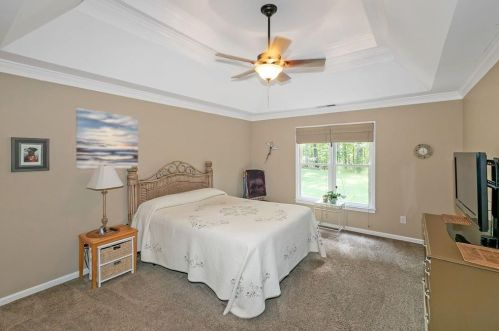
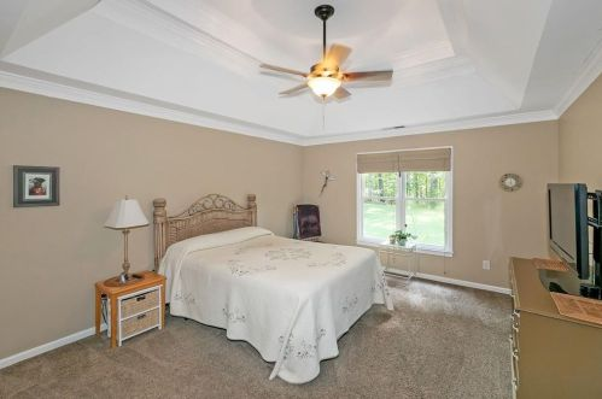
- wall art [75,107,139,171]
